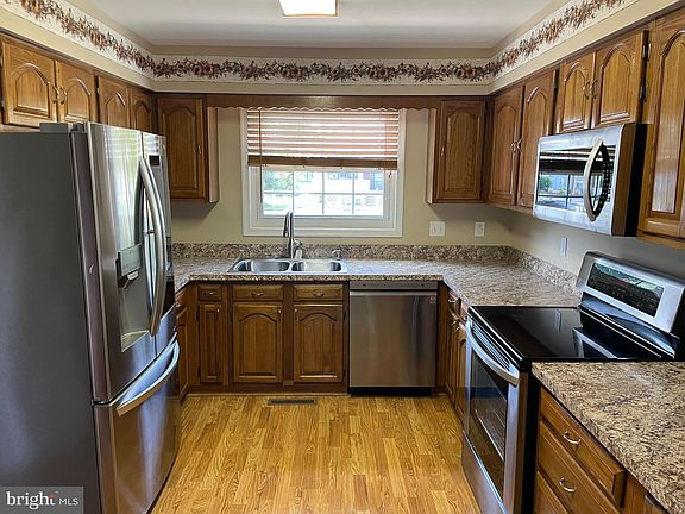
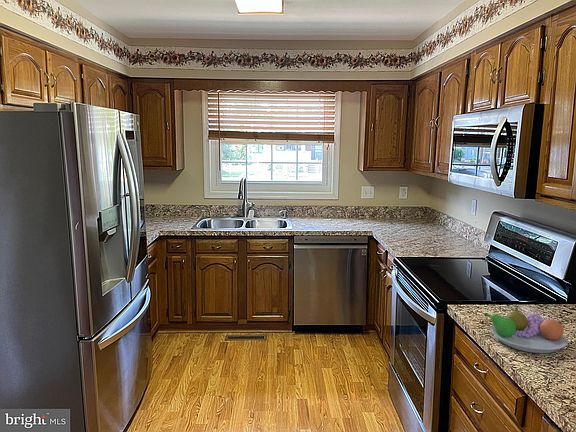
+ fruit bowl [483,305,569,354]
